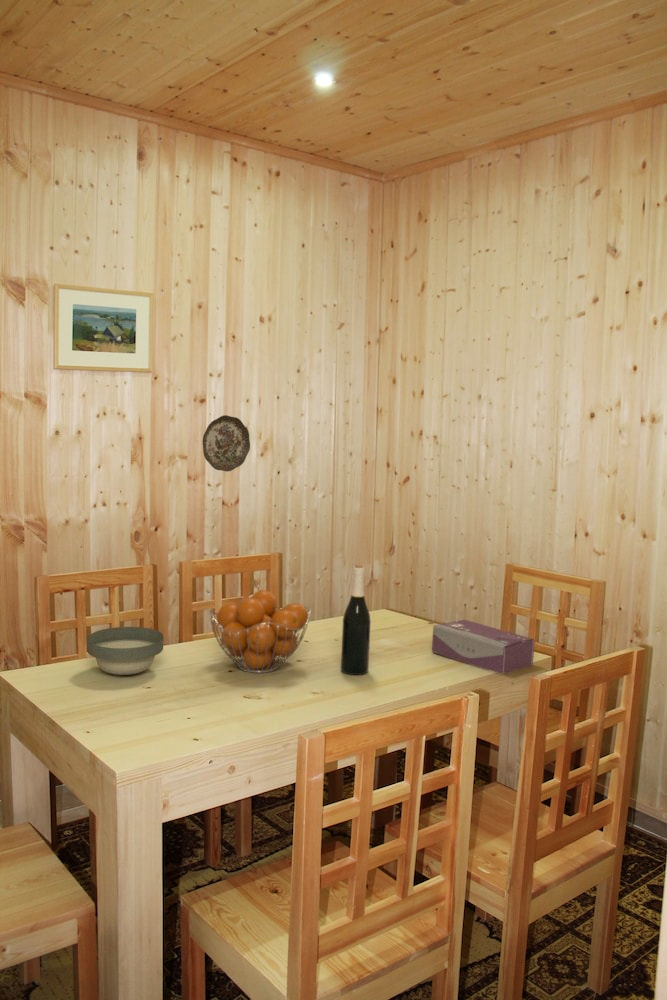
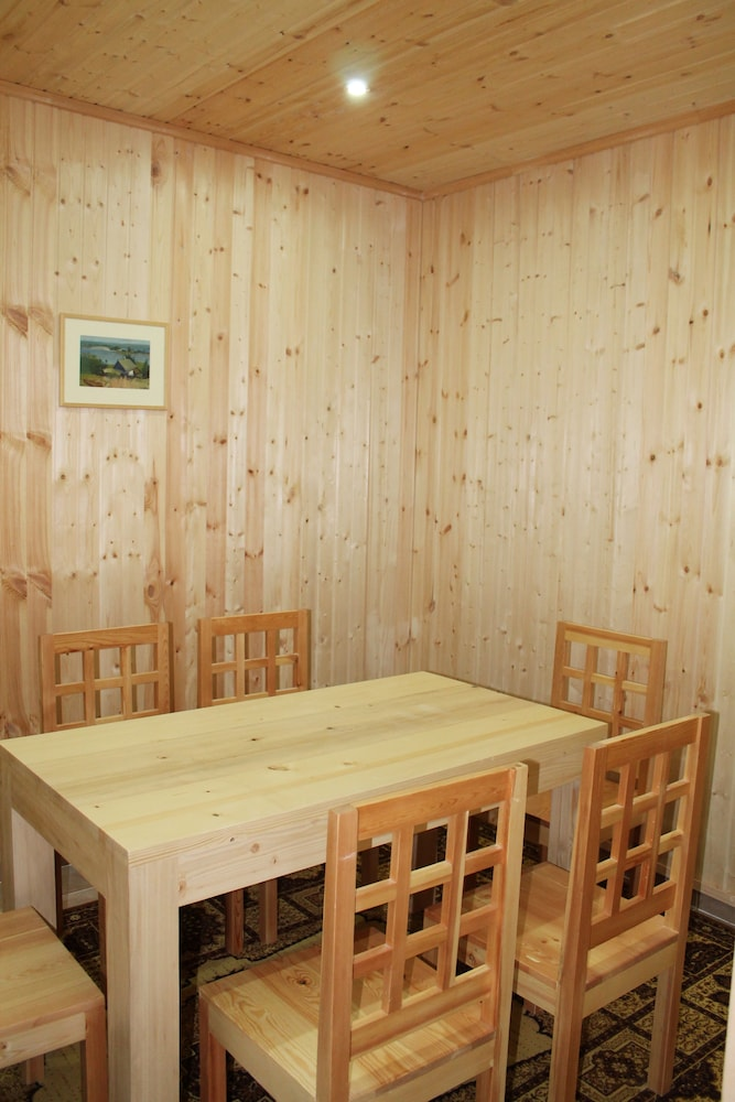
- fruit basket [208,589,311,674]
- bowl [86,626,164,676]
- decorative plate [202,414,251,472]
- wine bottle [340,564,372,676]
- tissue box [431,618,536,675]
